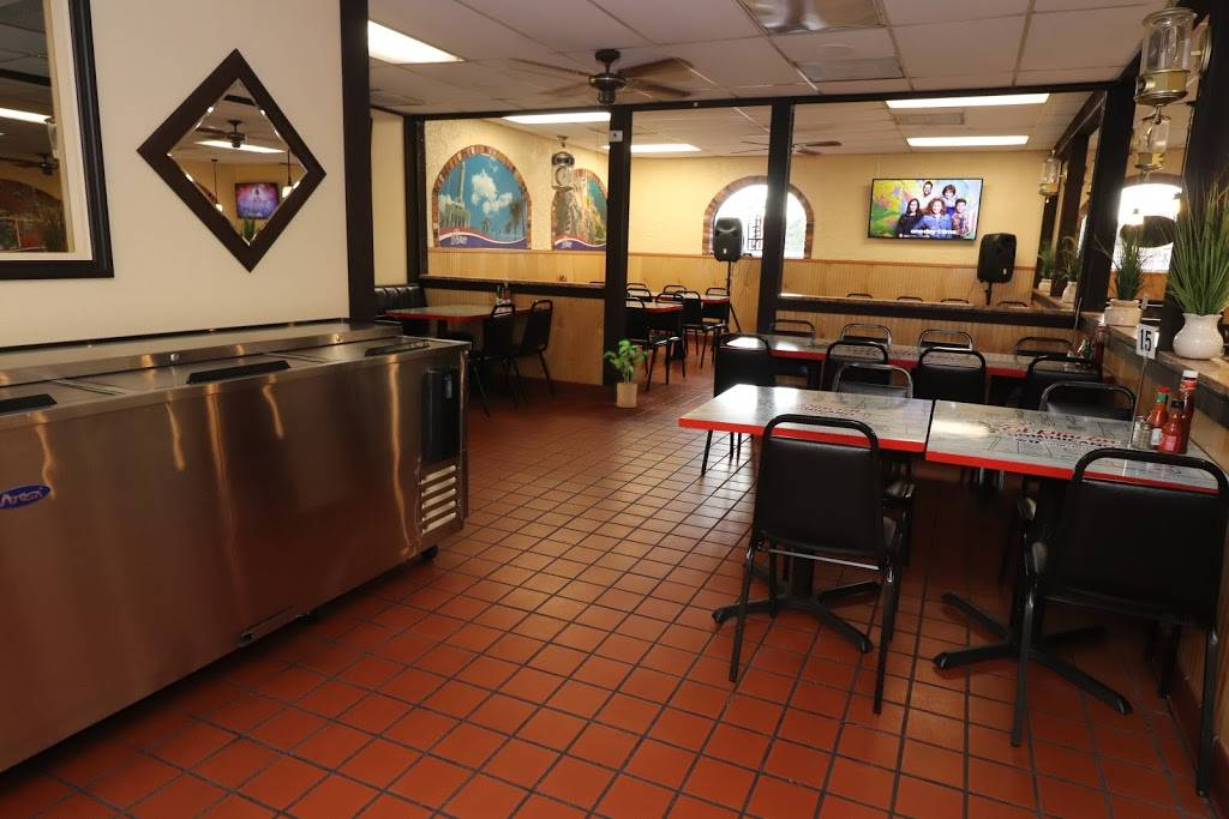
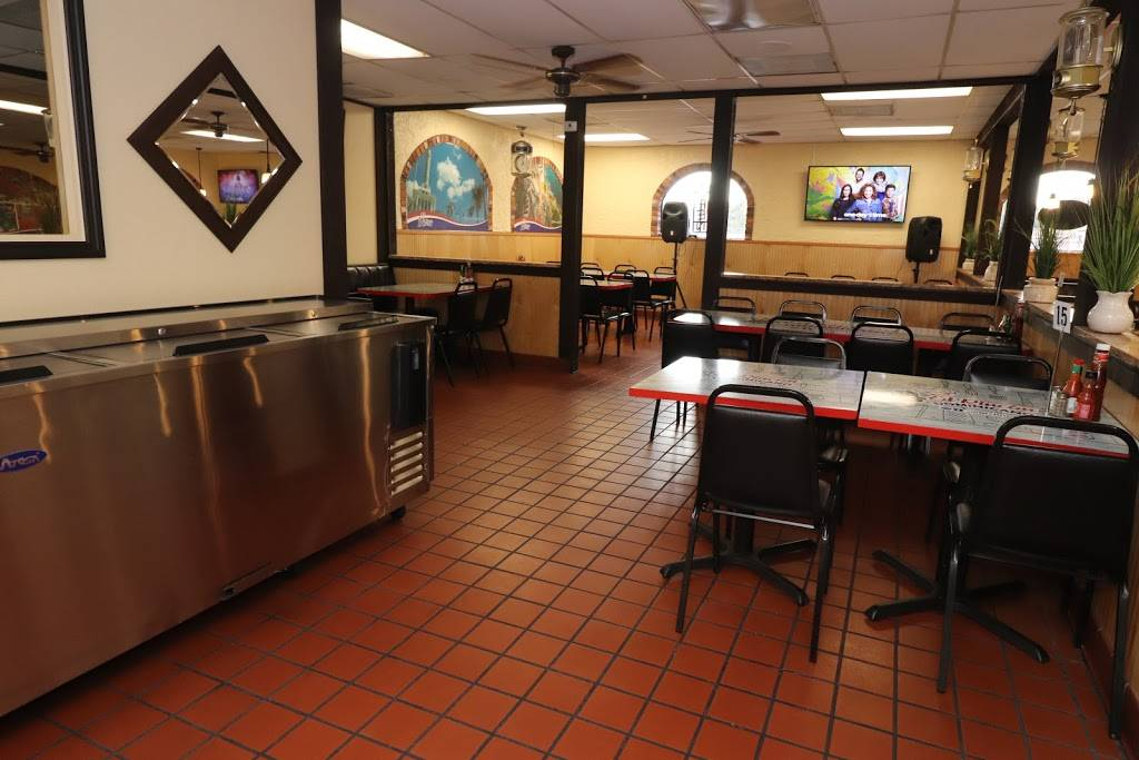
- house plant [602,339,648,409]
